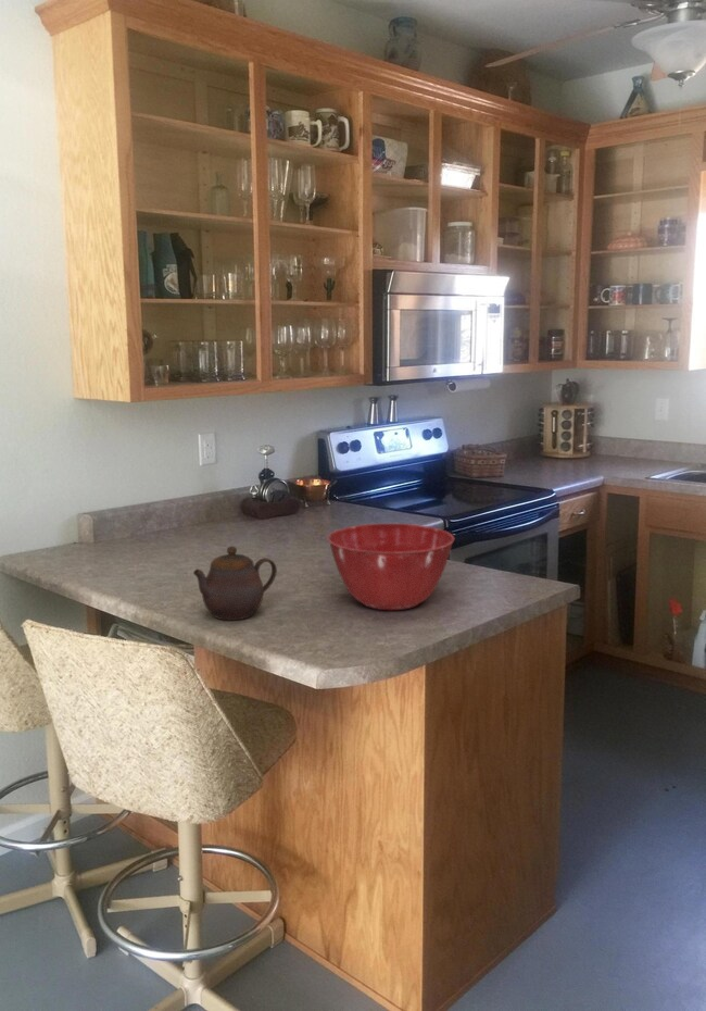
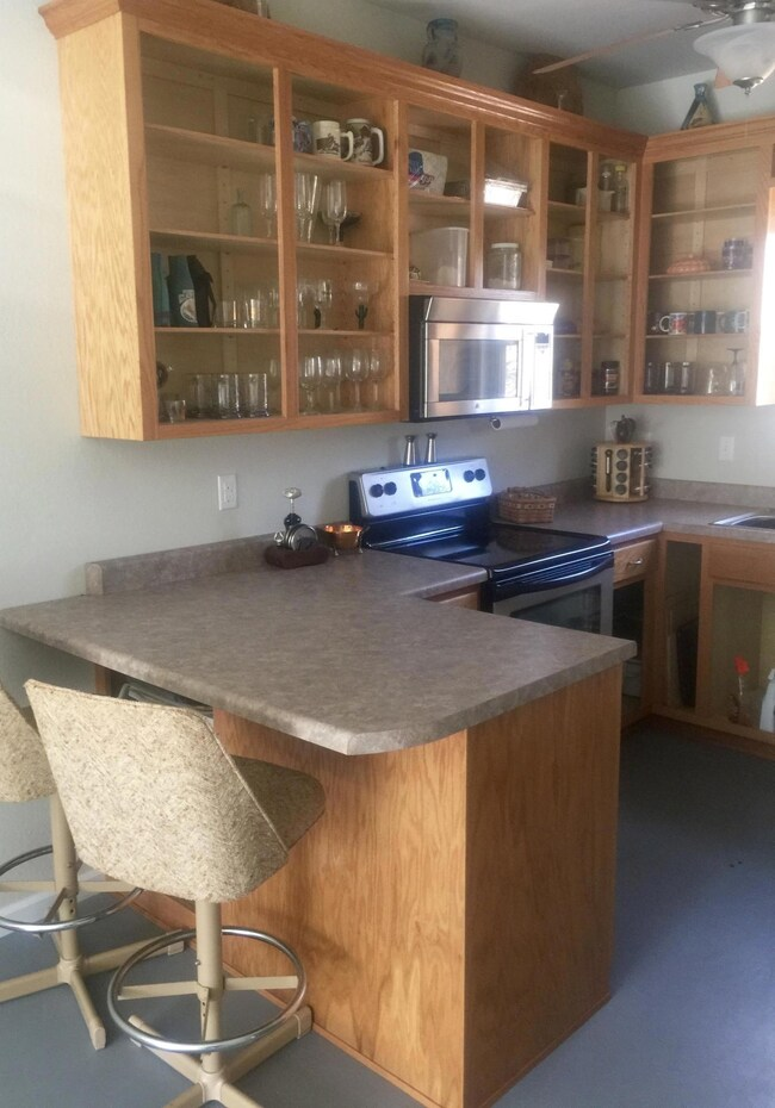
- teapot [192,545,278,621]
- mixing bowl [327,523,455,611]
